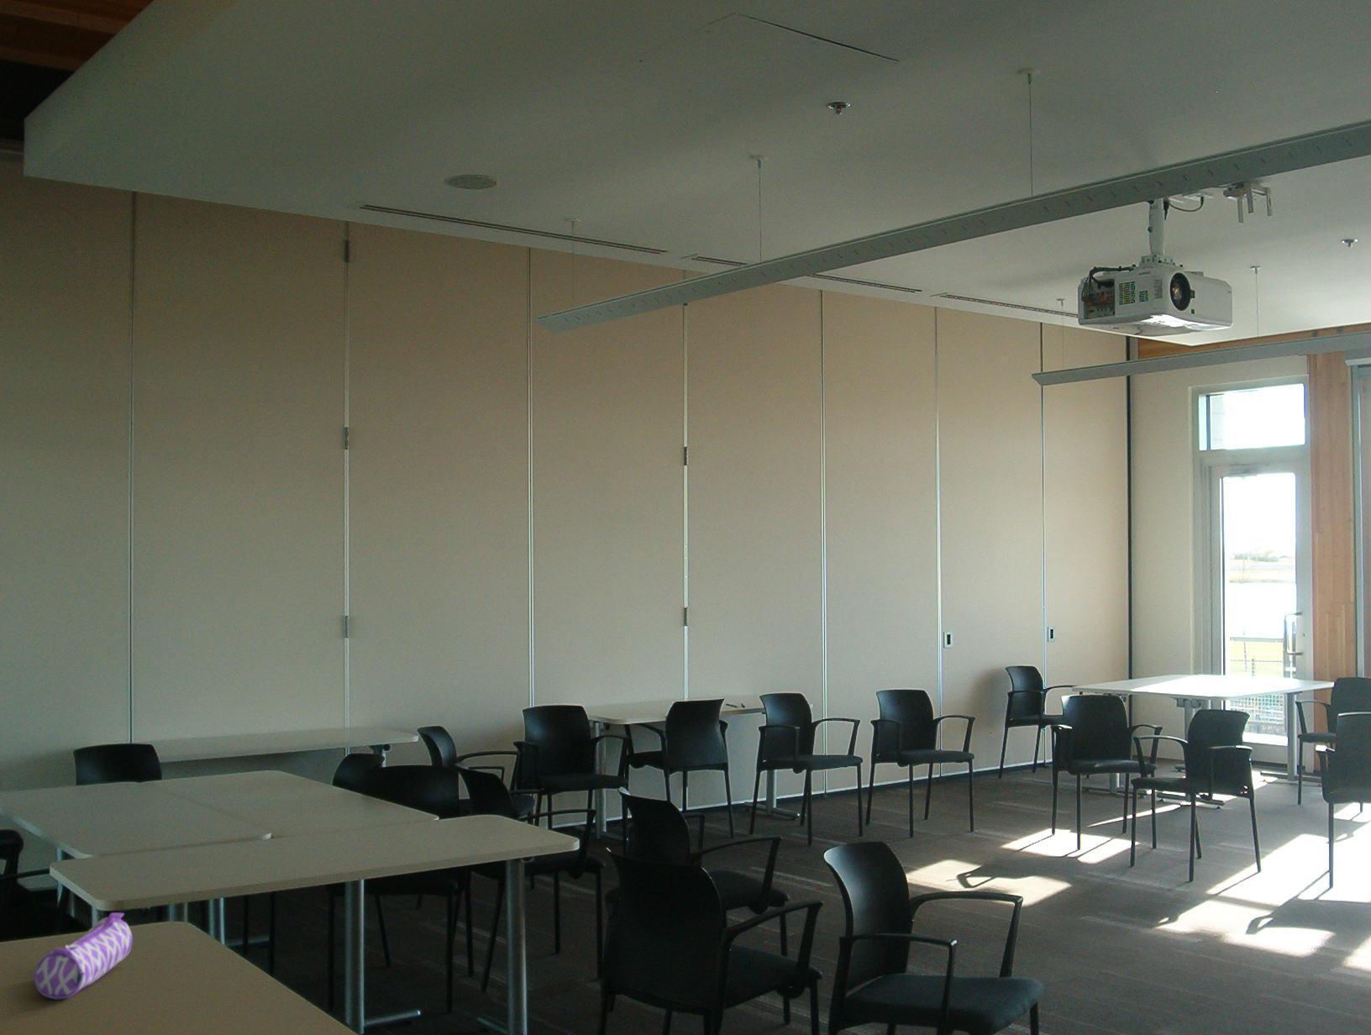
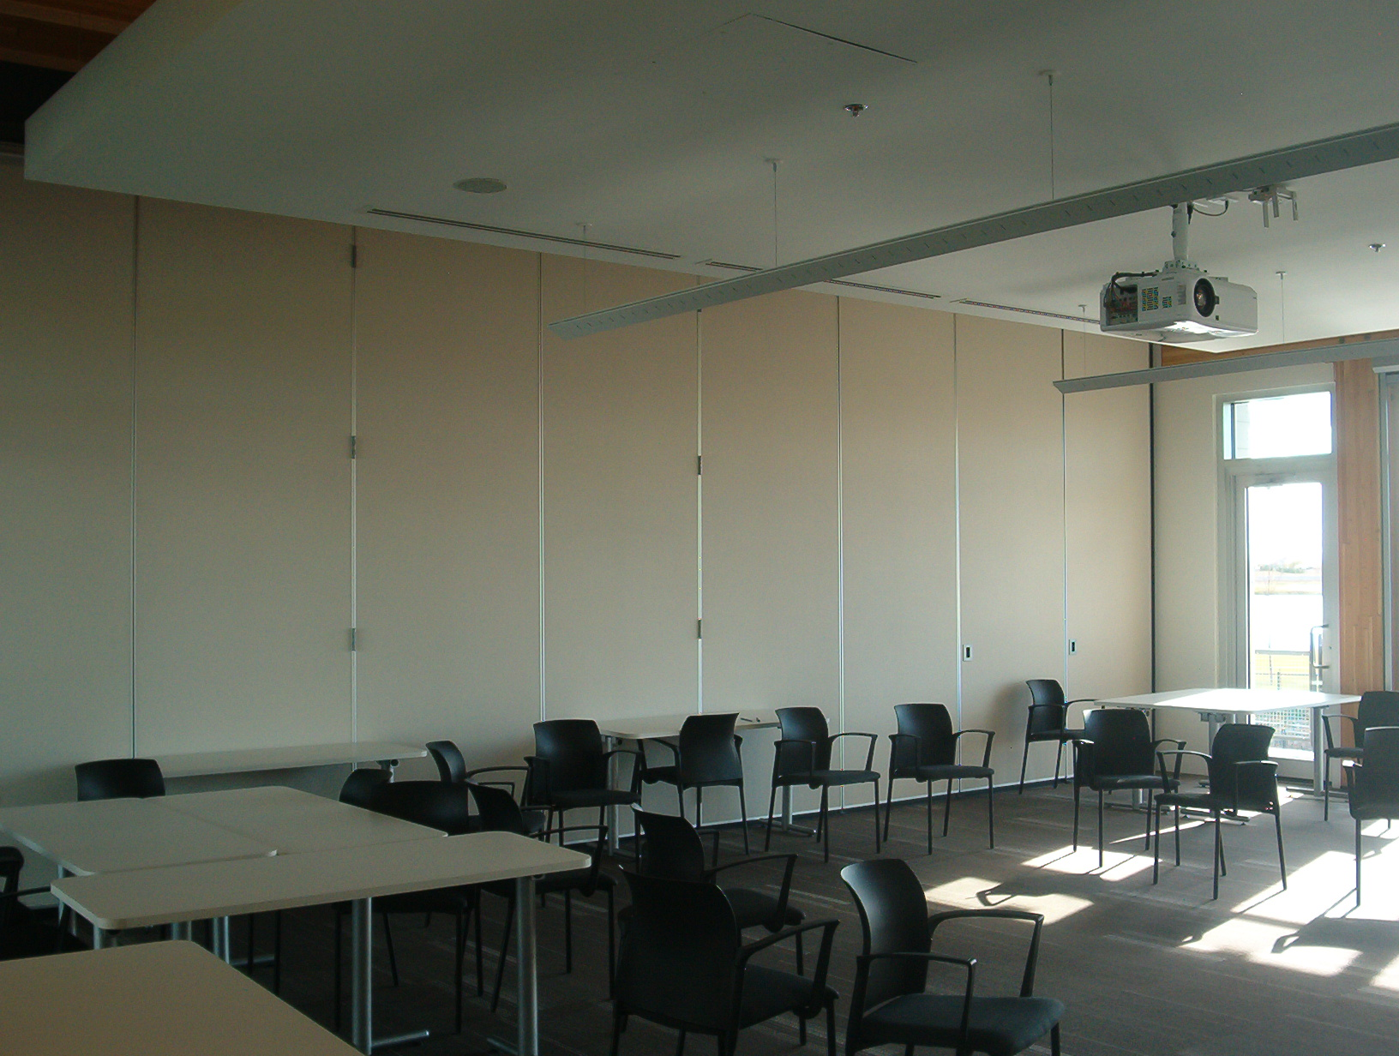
- pencil case [34,912,134,1000]
